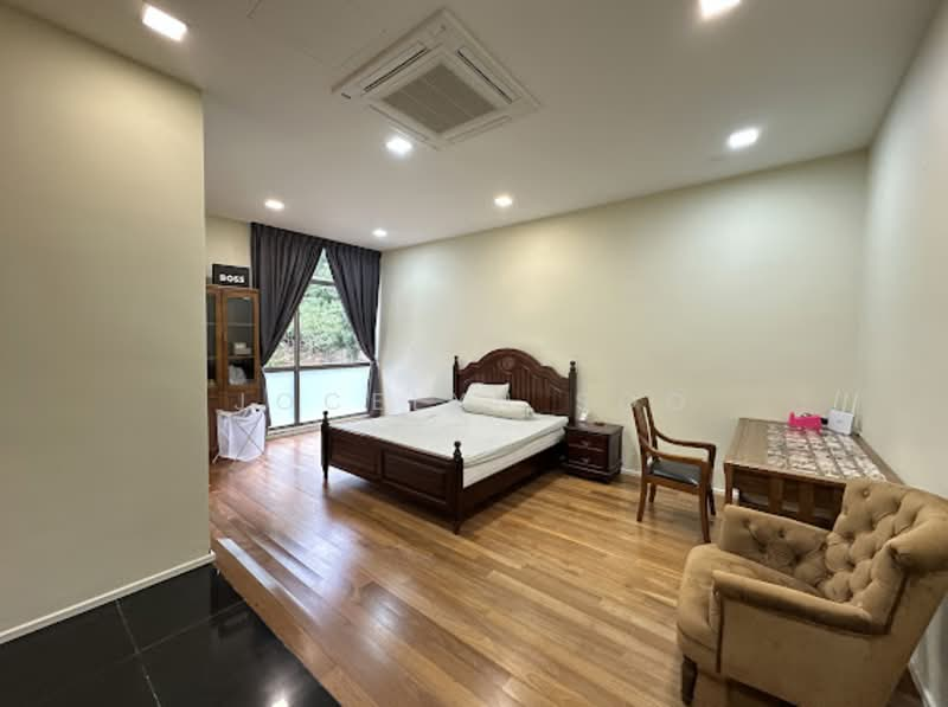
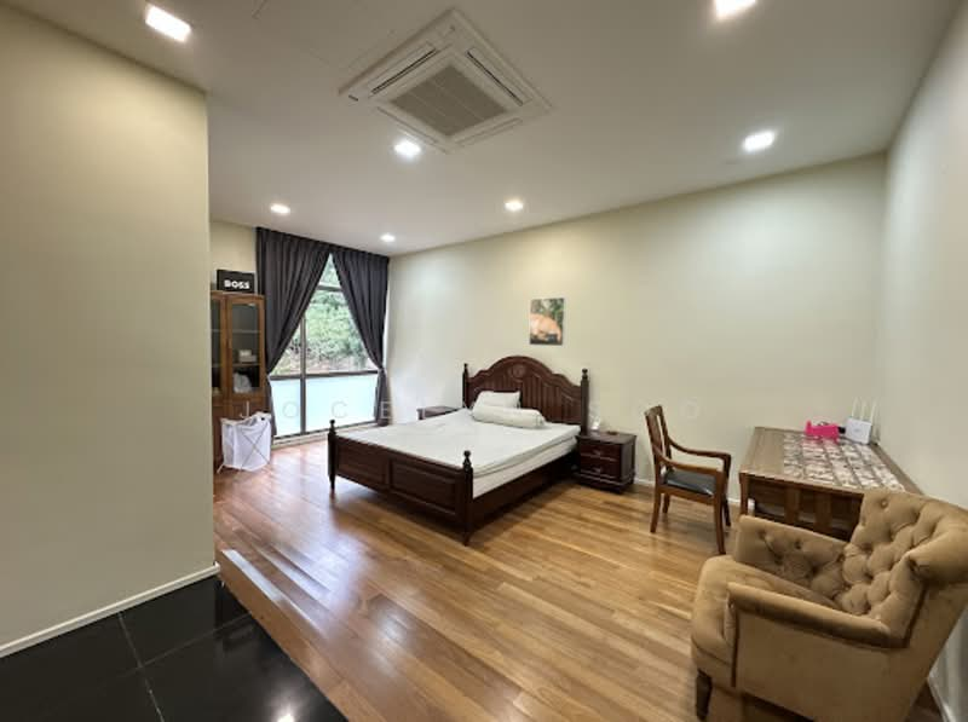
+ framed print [528,296,567,347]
